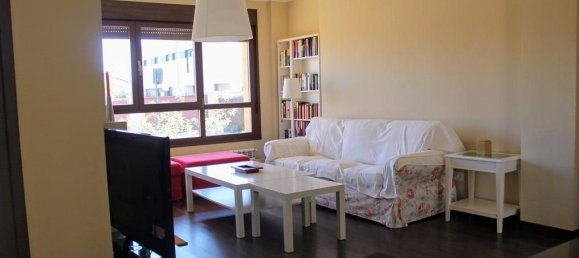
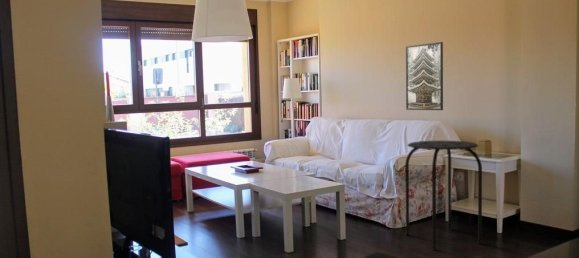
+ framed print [405,41,444,111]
+ stool [404,140,483,251]
